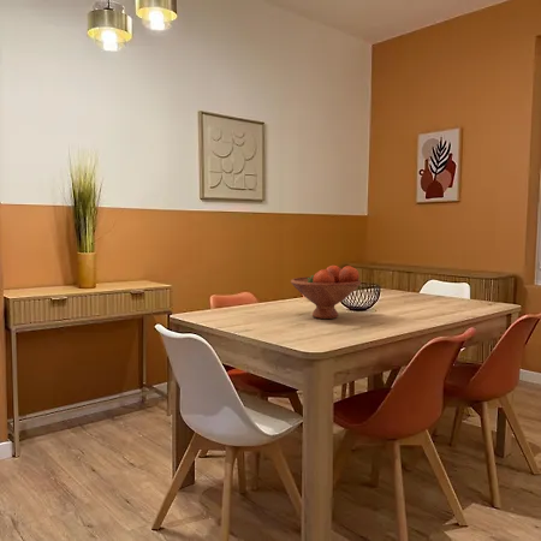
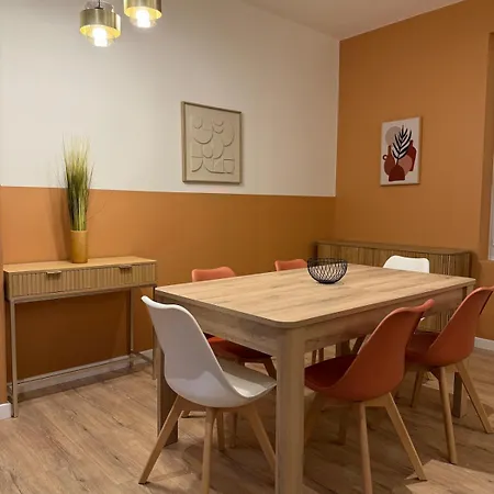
- fruit bowl [290,264,362,320]
